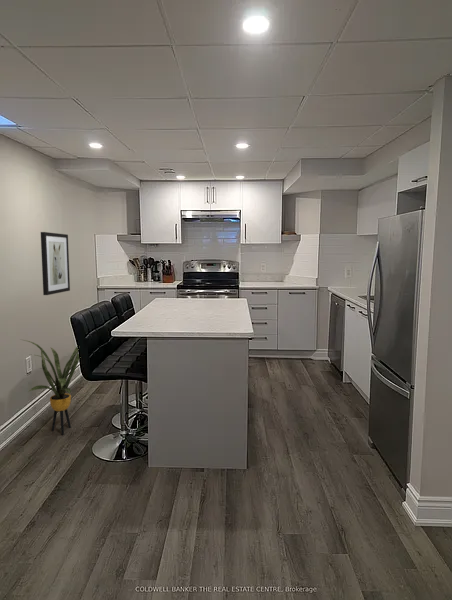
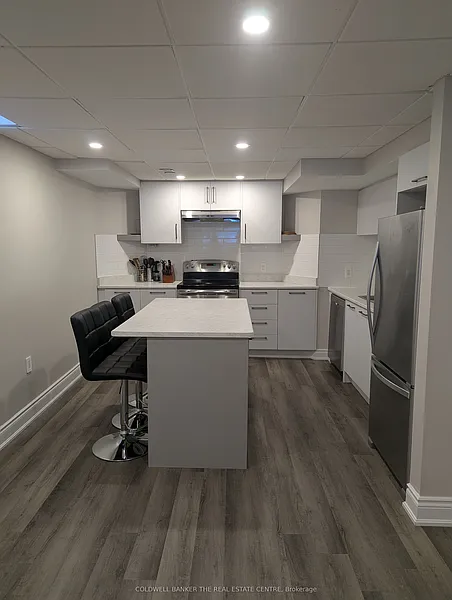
- house plant [19,338,80,436]
- wall art [40,231,71,296]
